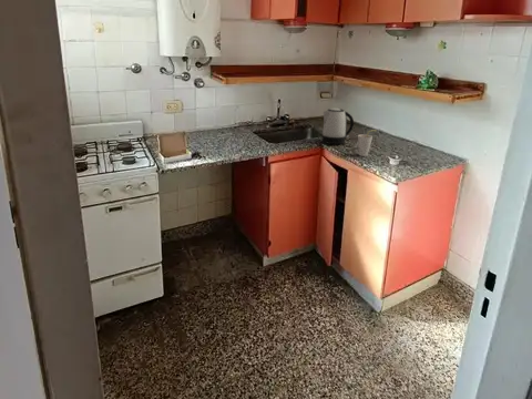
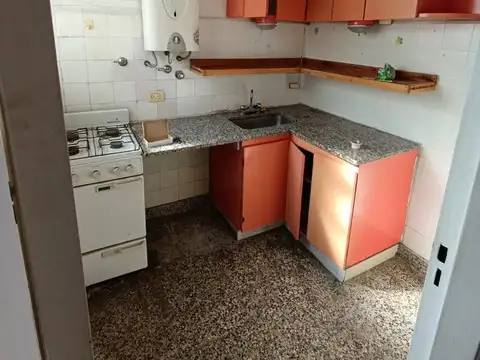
- kettle [320,108,355,145]
- cup [357,129,378,157]
